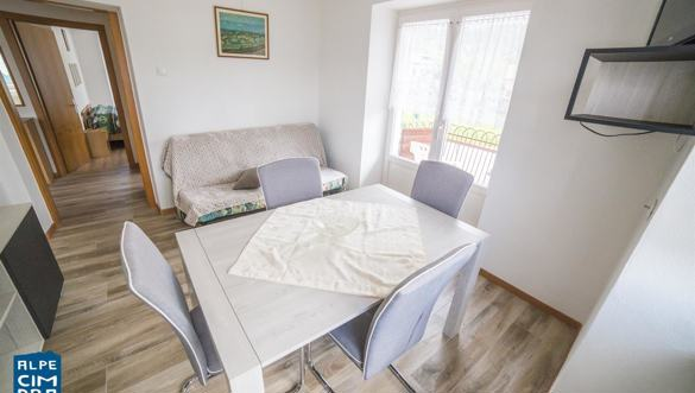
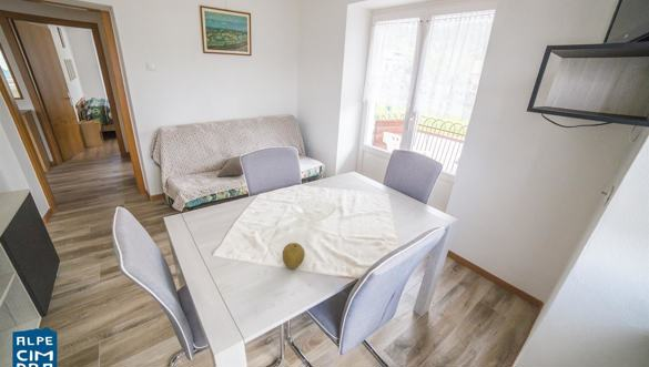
+ fruit [282,242,306,269]
